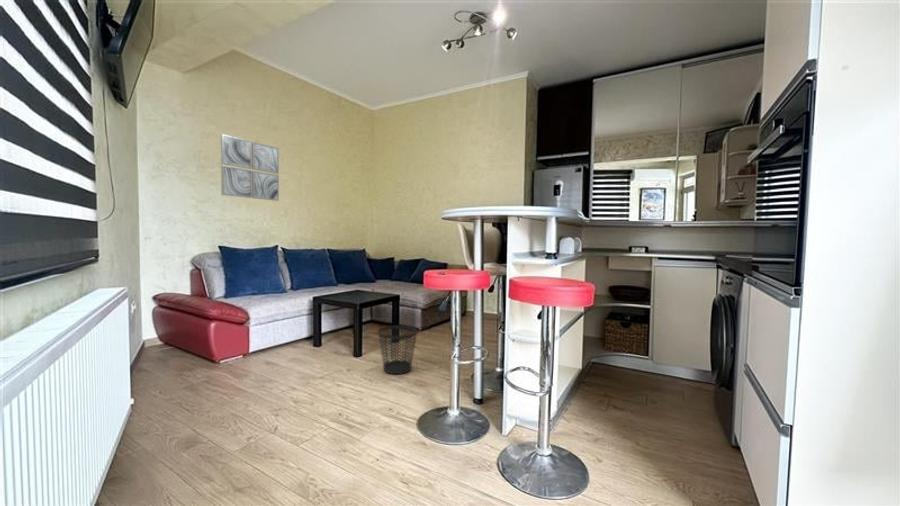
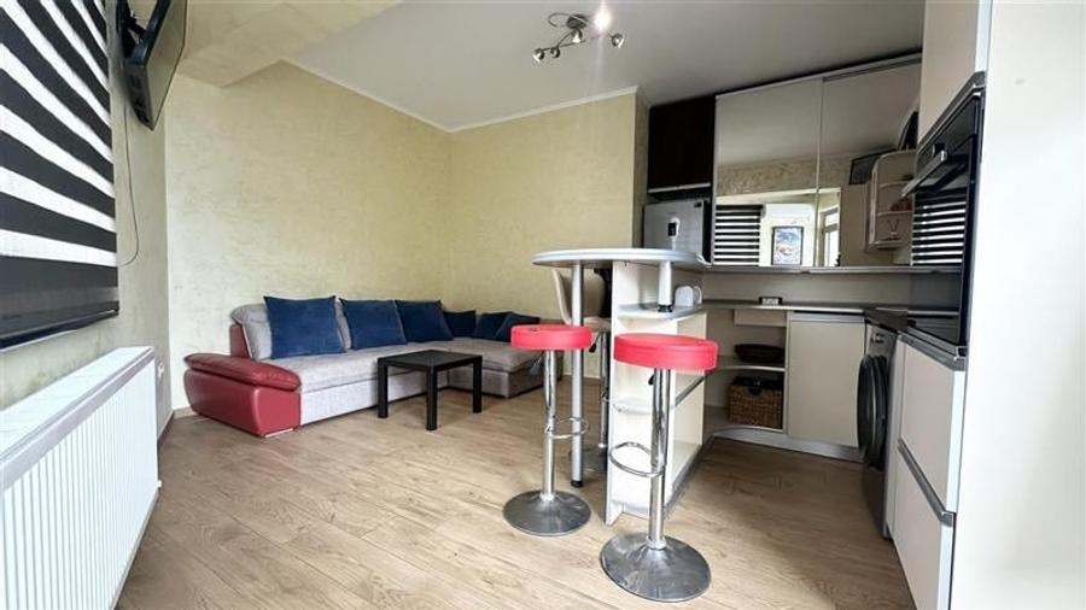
- wall art [220,133,280,202]
- wastebasket [377,324,418,375]
